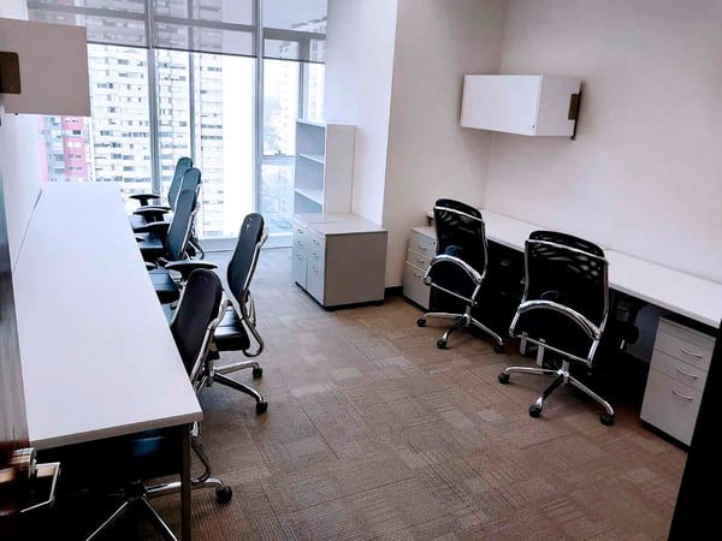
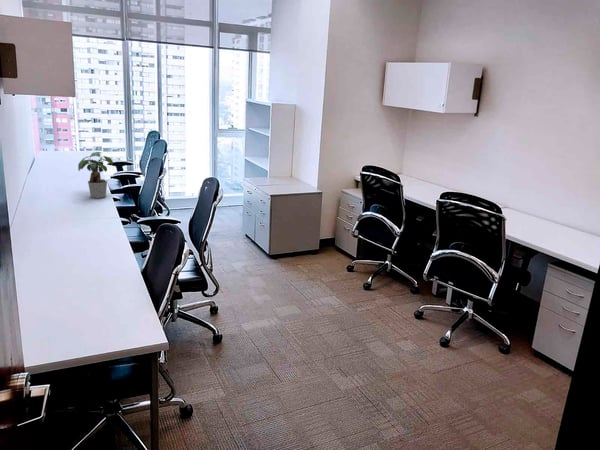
+ potted plant [77,151,114,199]
